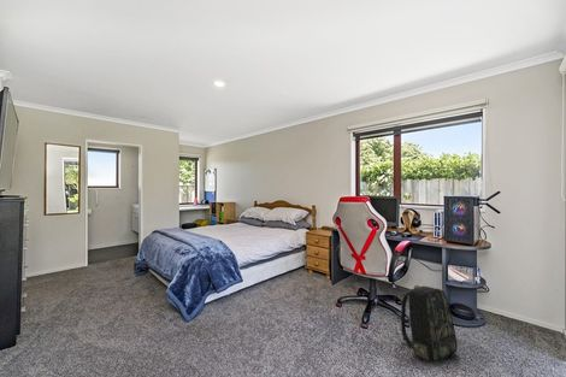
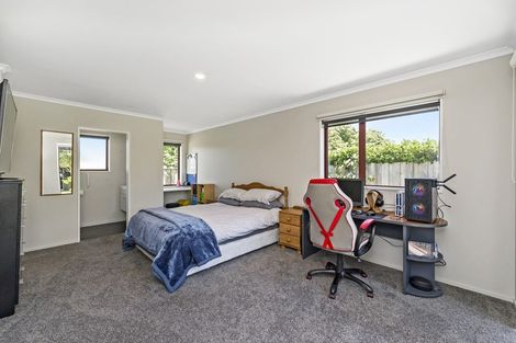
- backpack [400,284,459,369]
